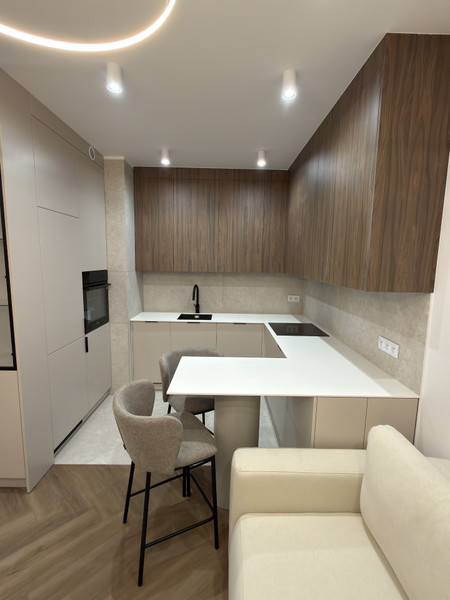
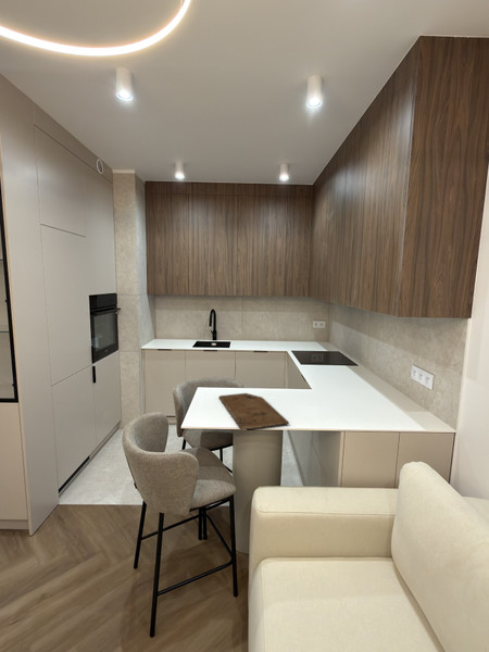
+ cutting board [217,392,290,431]
